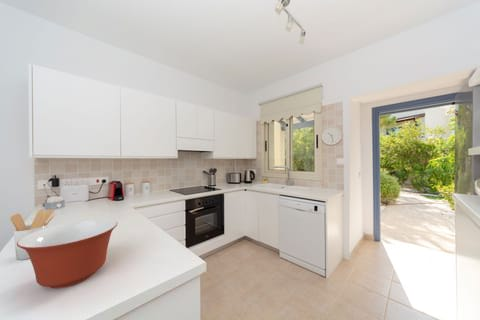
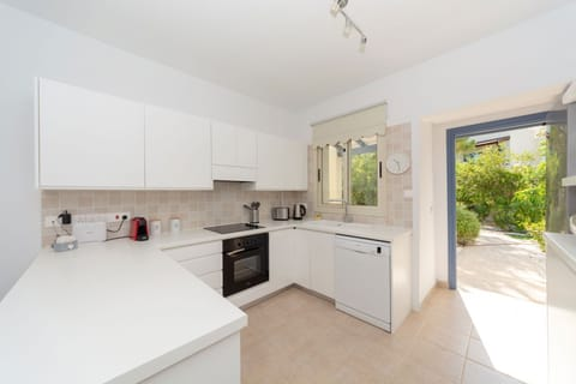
- utensil holder [9,208,55,261]
- mixing bowl [17,218,119,289]
